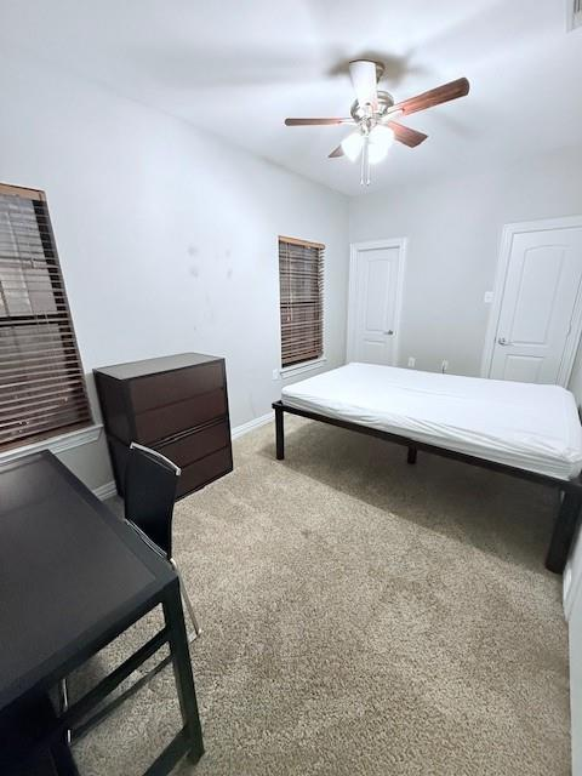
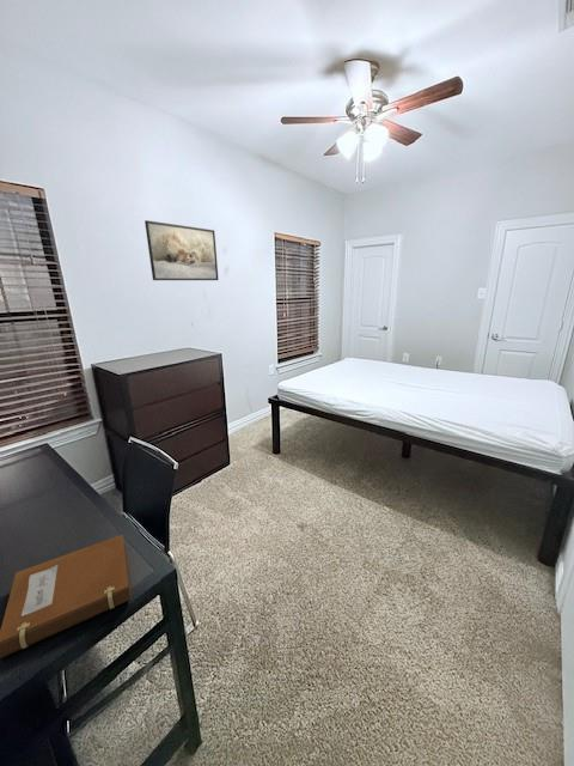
+ notebook [0,534,133,659]
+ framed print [144,219,220,281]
